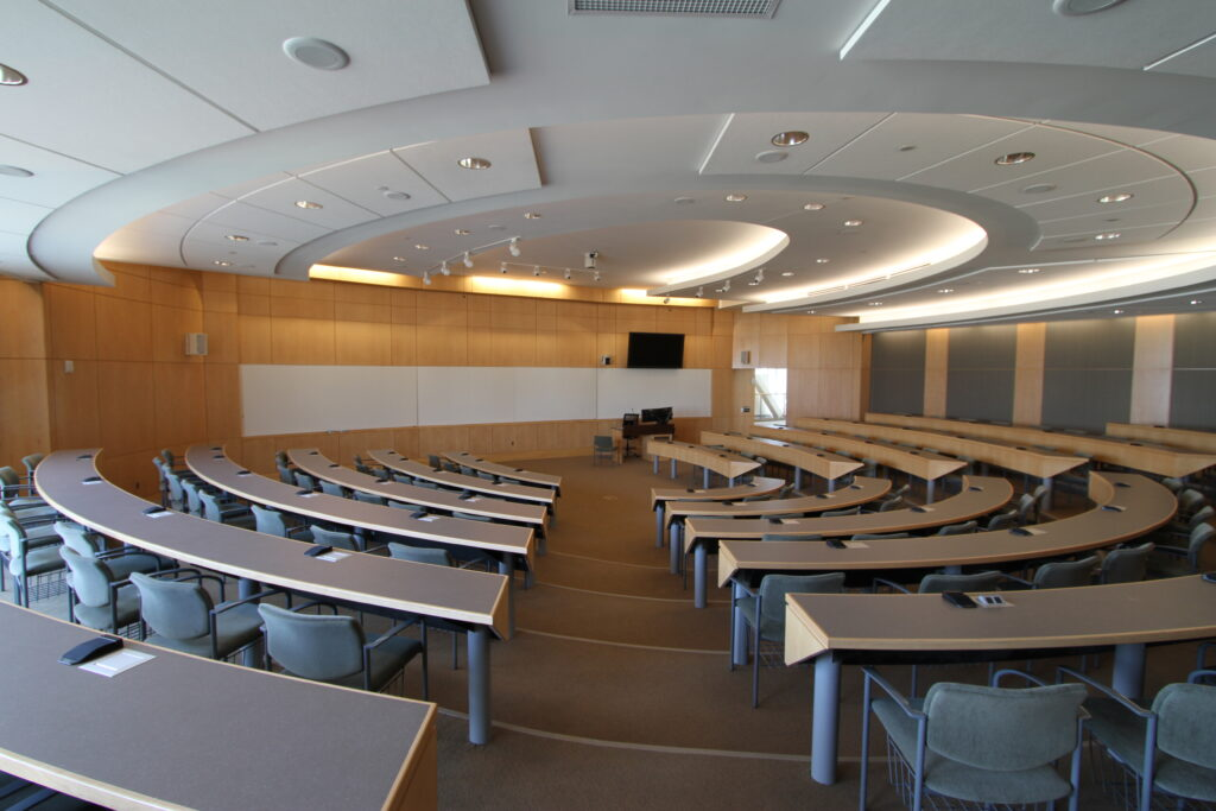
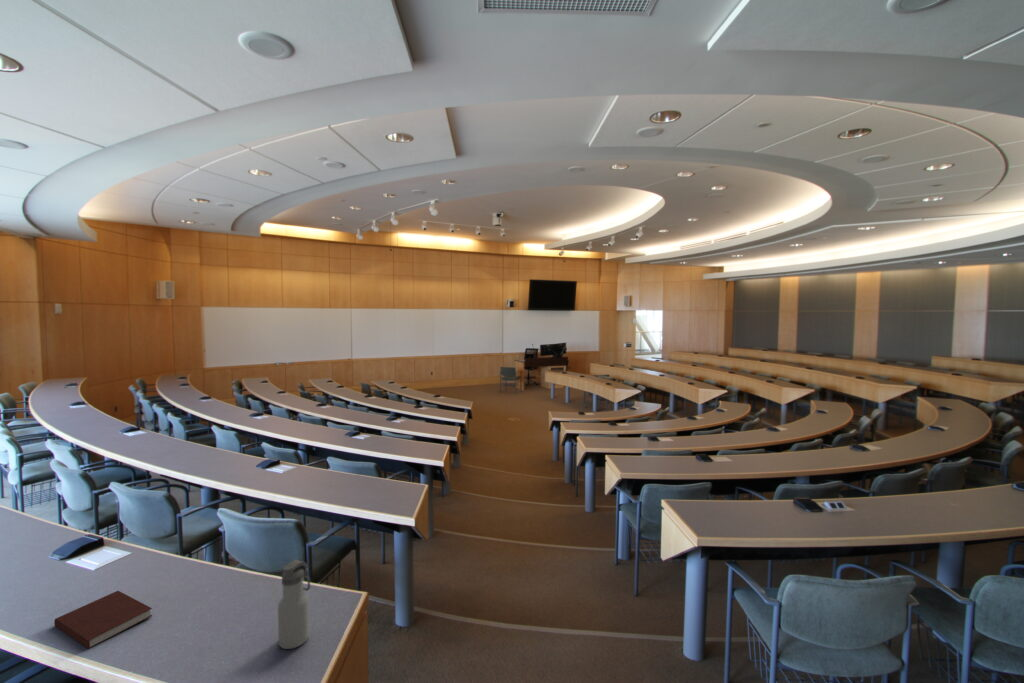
+ water bottle [277,559,311,650]
+ notebook [53,590,153,650]
